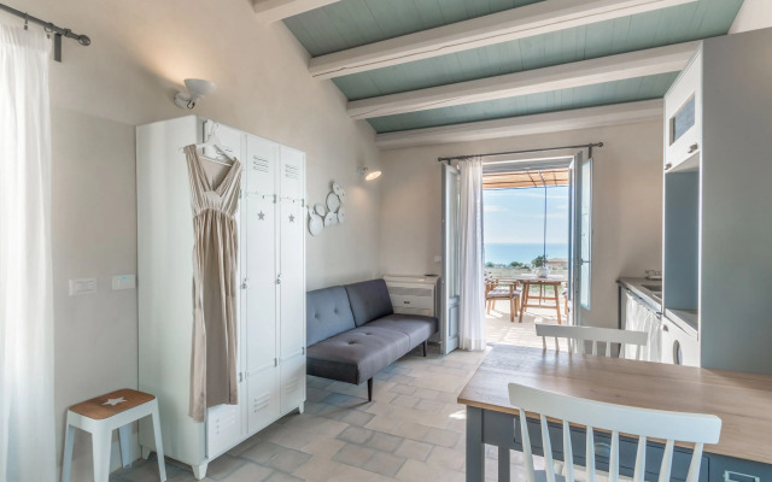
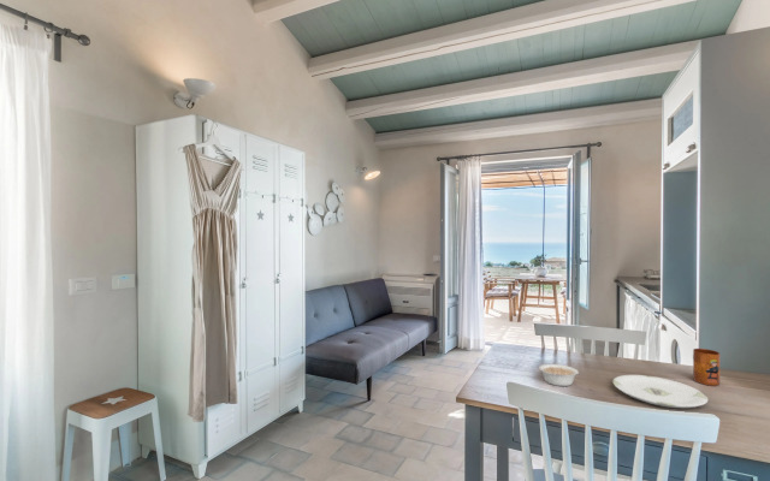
+ plate [611,374,709,409]
+ legume [538,363,586,387]
+ mug [692,348,721,387]
